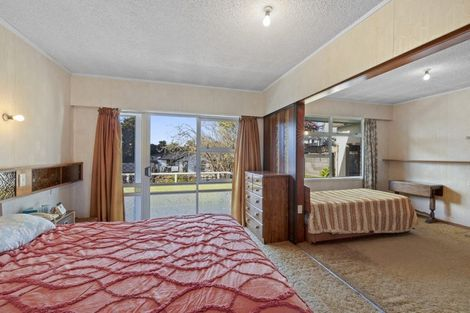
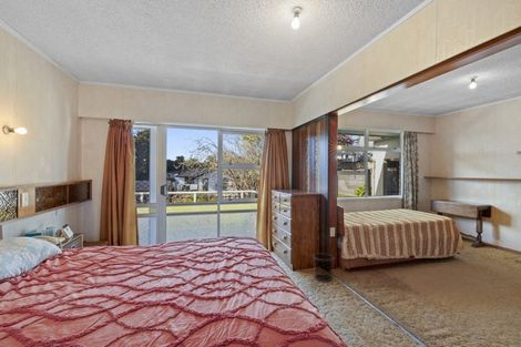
+ waste bin [311,253,335,283]
